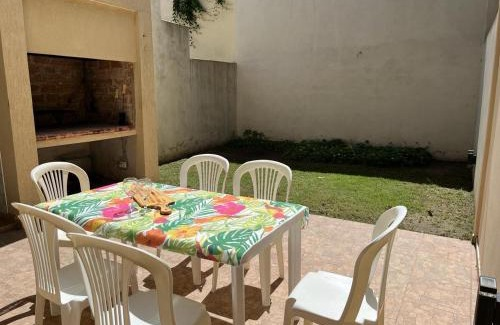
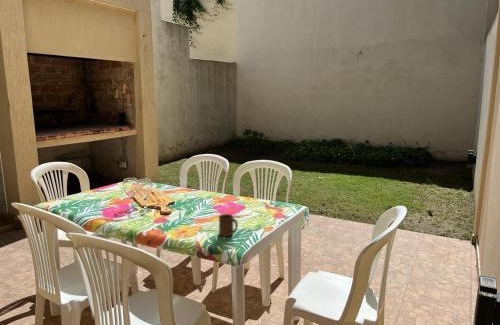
+ cup [218,213,239,237]
